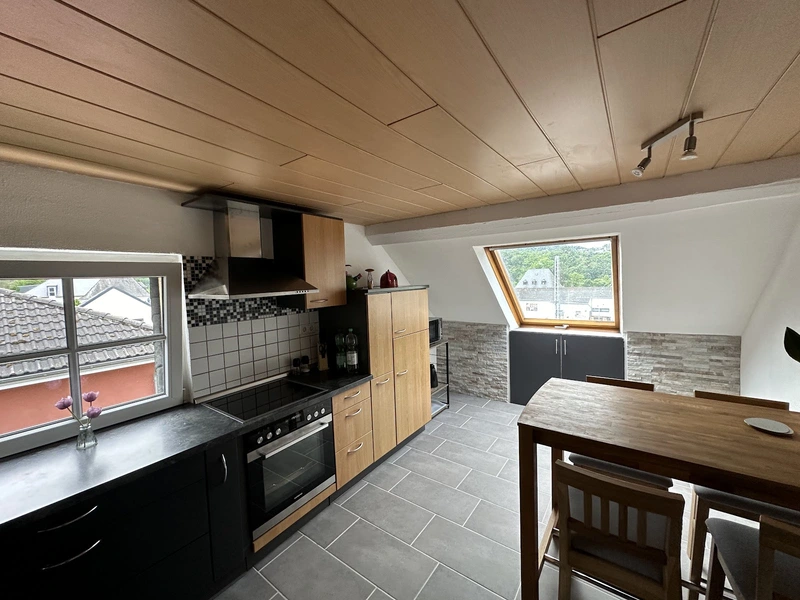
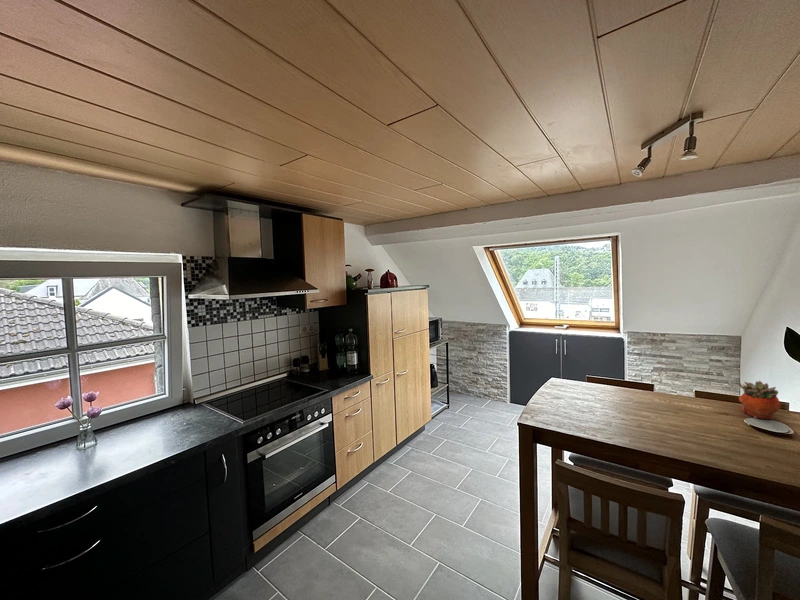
+ succulent planter [738,380,781,420]
